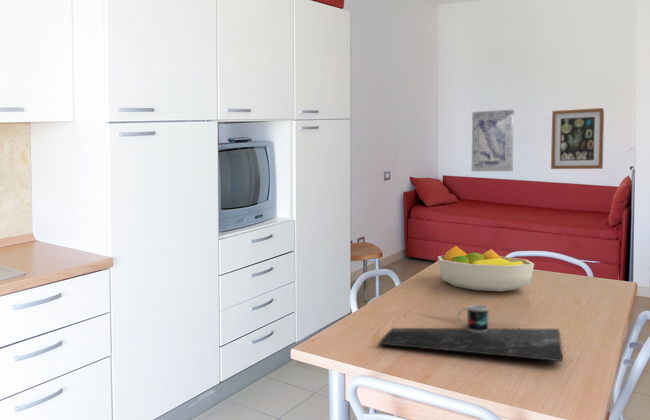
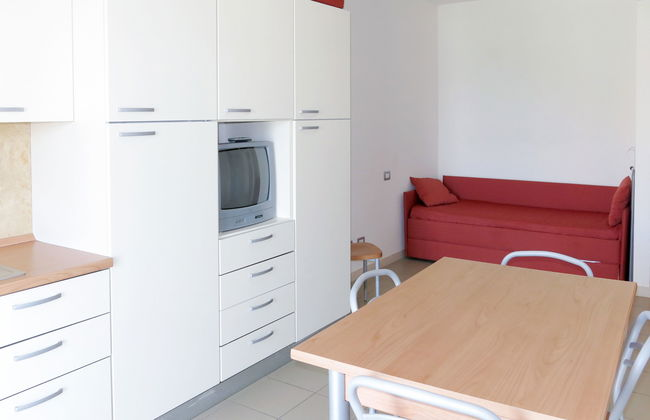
- fruit bowl [437,245,535,292]
- wall art [550,107,605,170]
- wall art [471,109,515,172]
- placemat [378,304,564,362]
